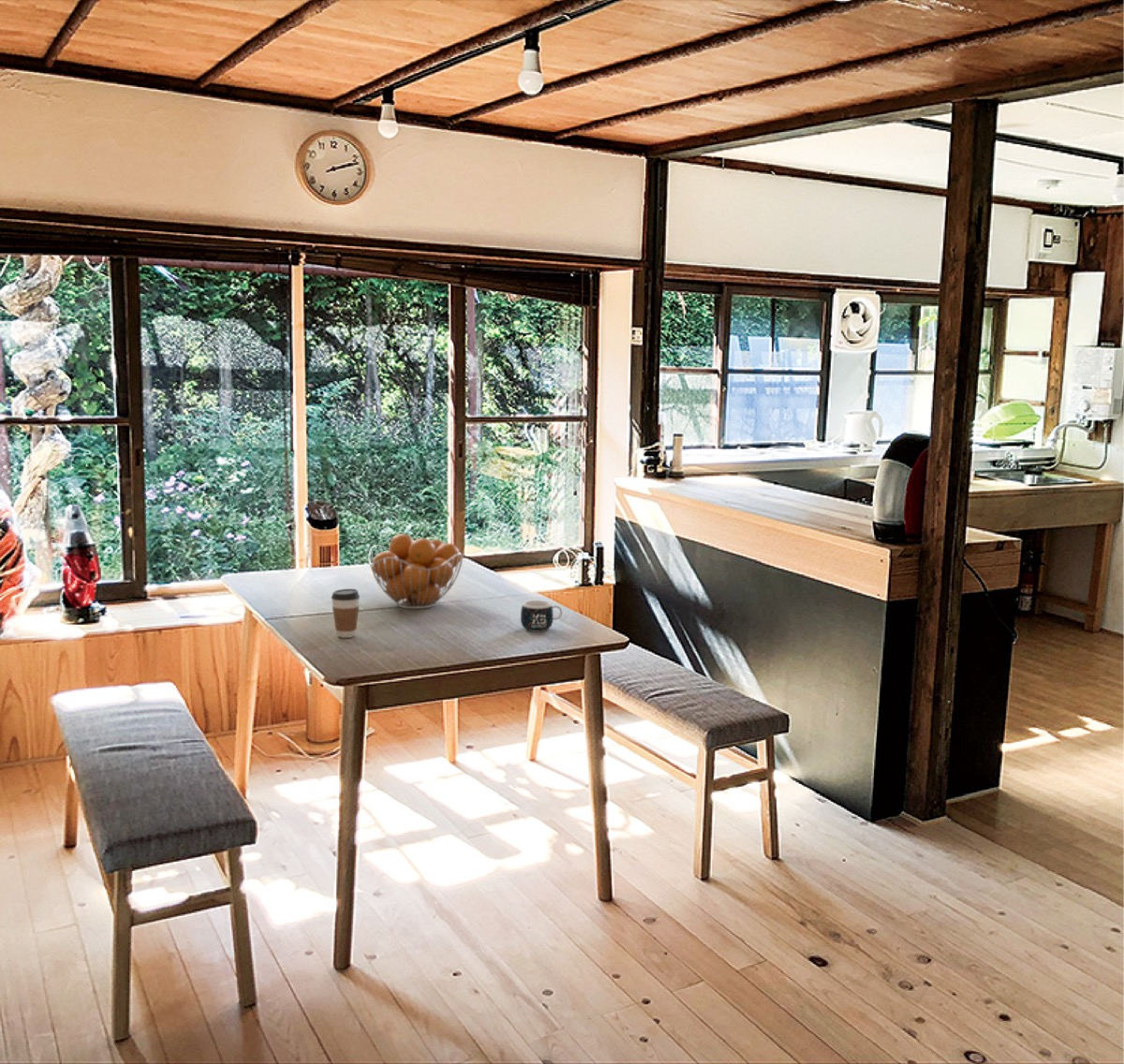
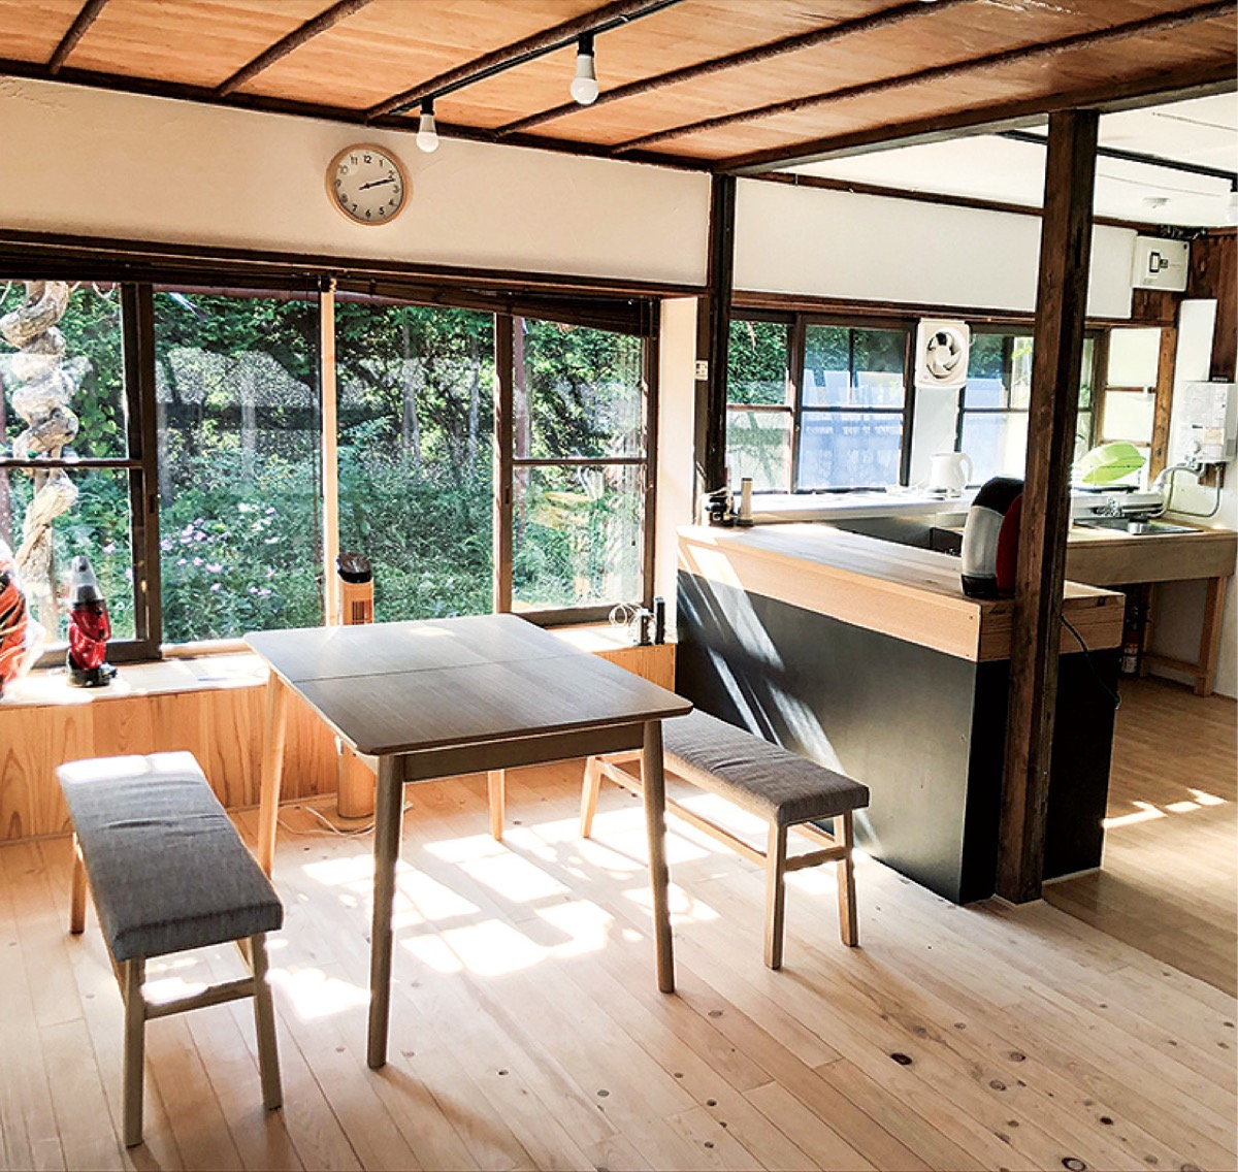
- fruit basket [368,533,465,610]
- mug [520,599,563,632]
- coffee cup [331,588,361,639]
